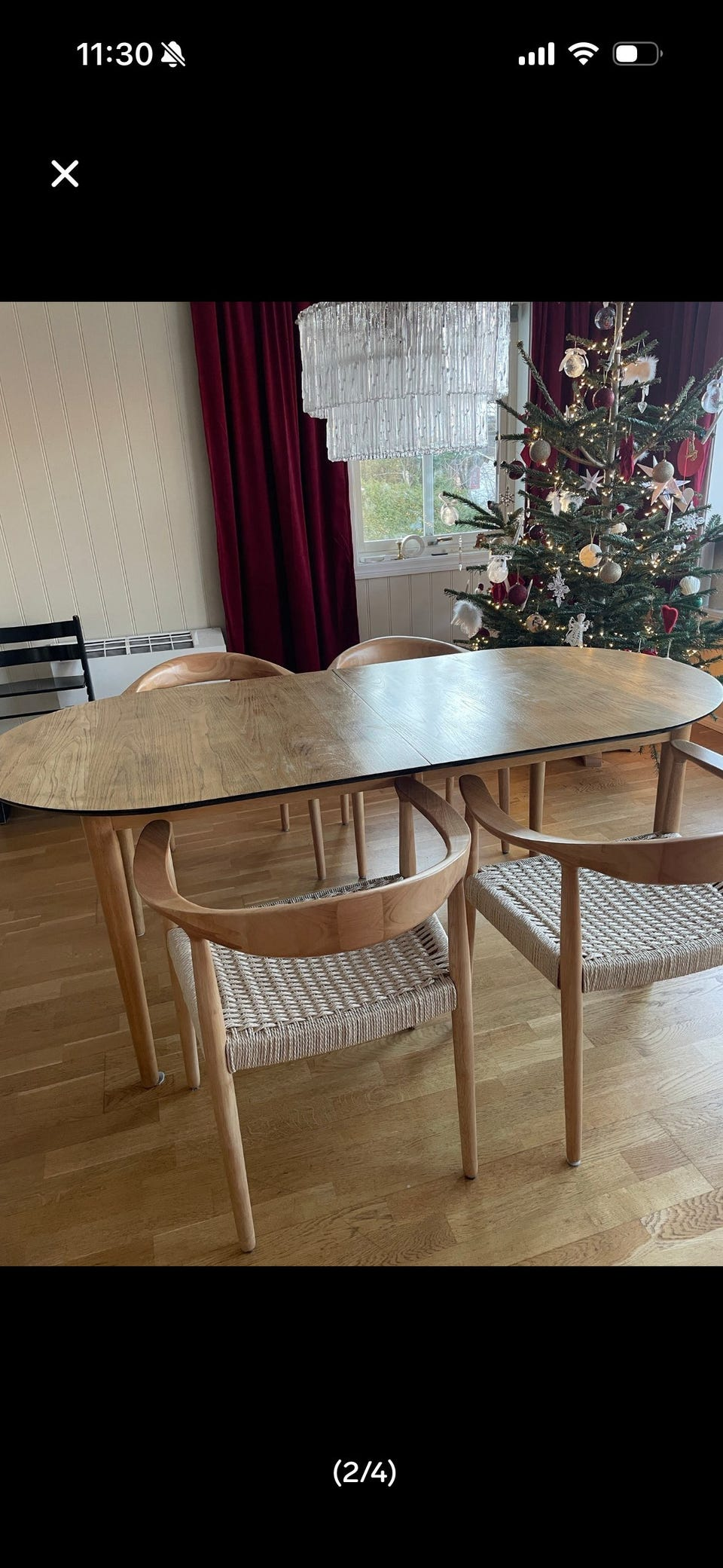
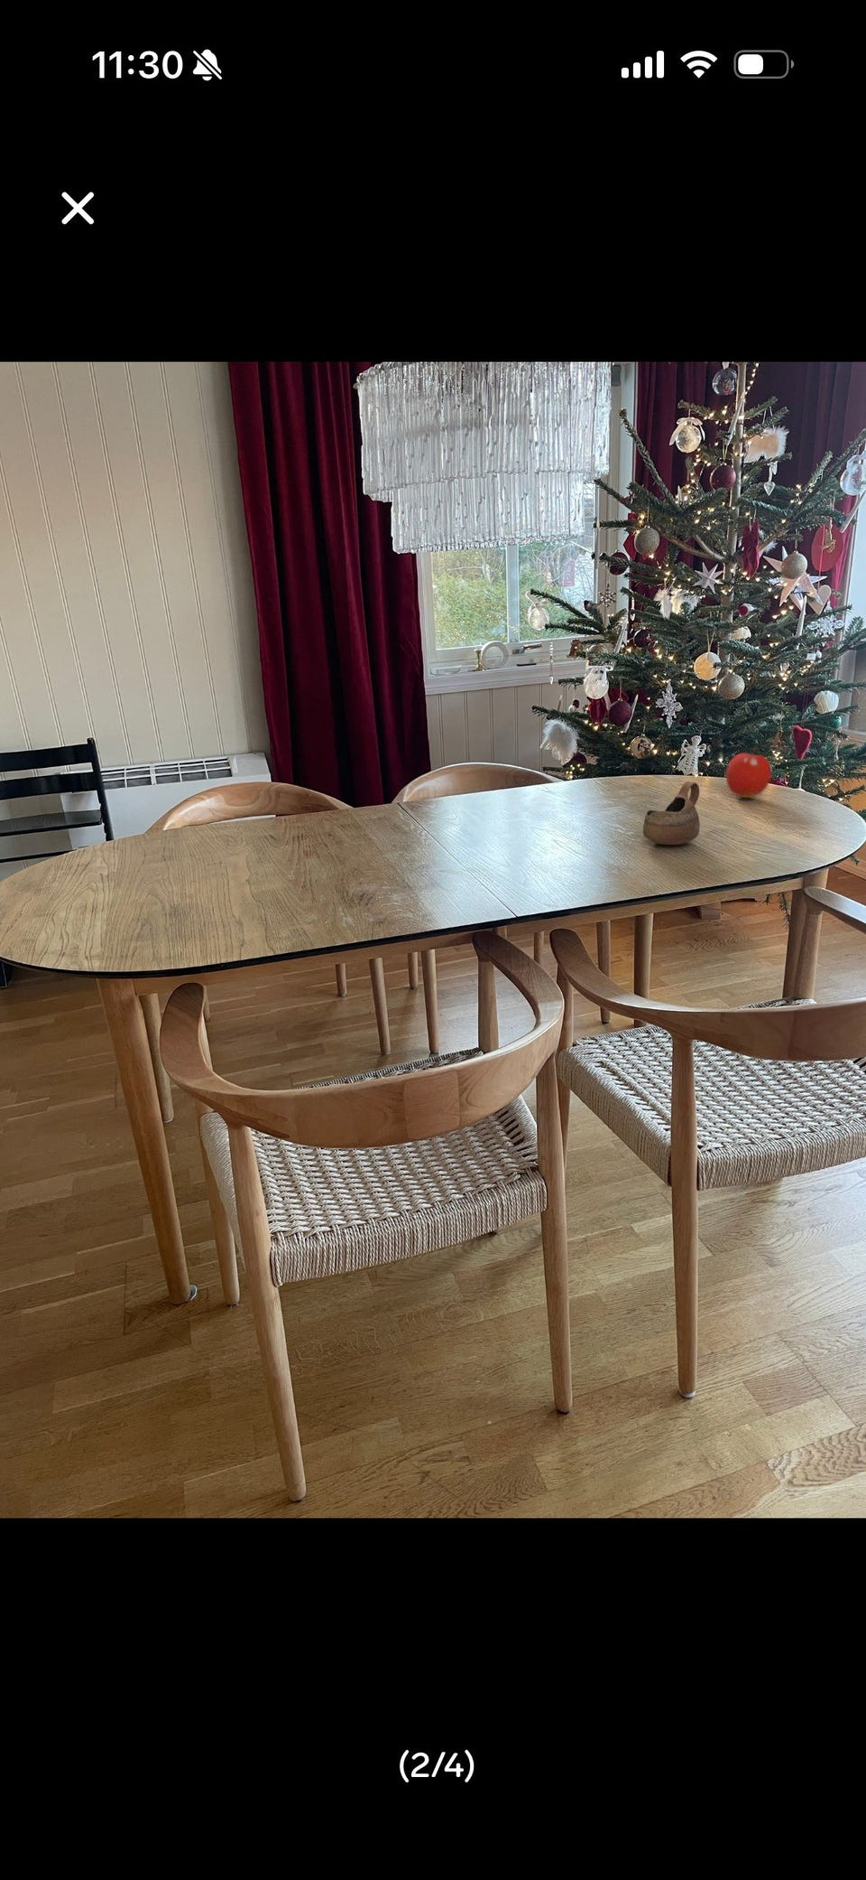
+ cup [642,781,701,845]
+ fruit [726,746,773,799]
